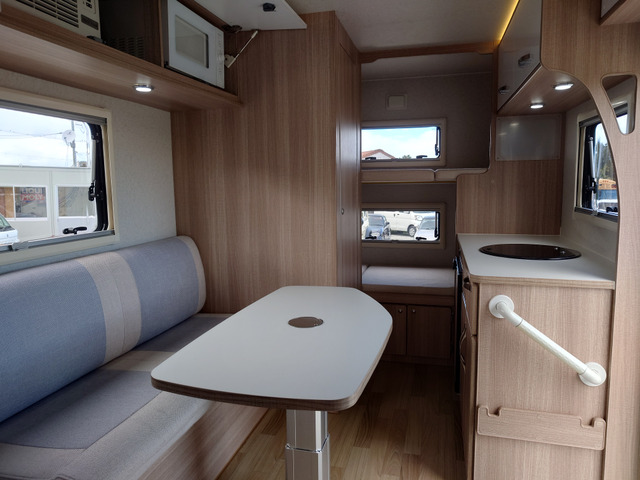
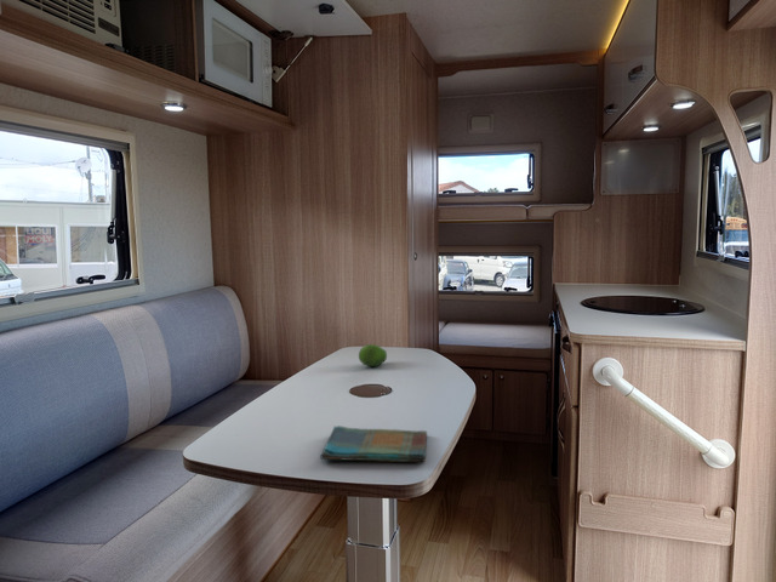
+ dish towel [319,424,428,463]
+ fruit [358,343,388,367]
